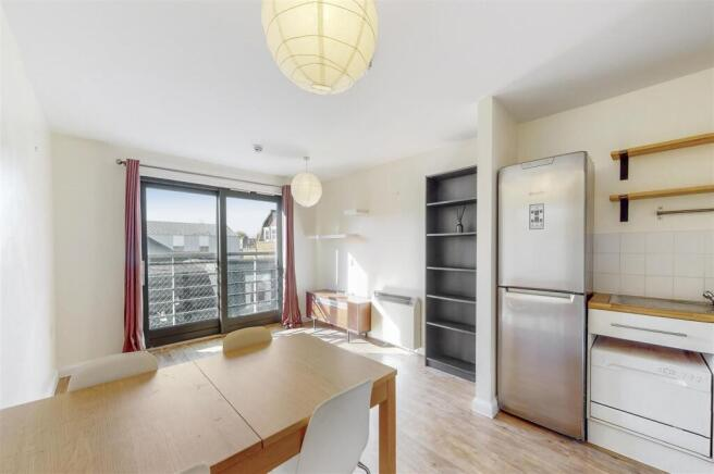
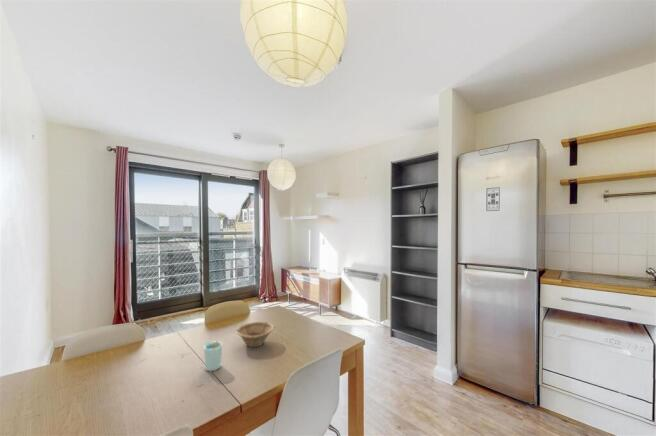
+ cup [203,340,223,373]
+ dish [235,321,275,348]
